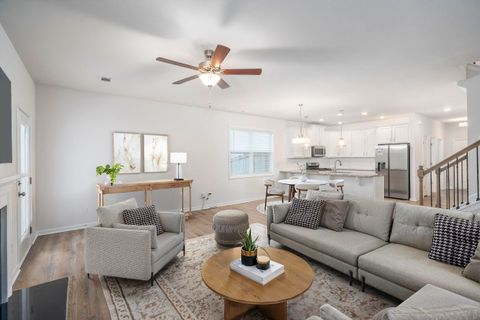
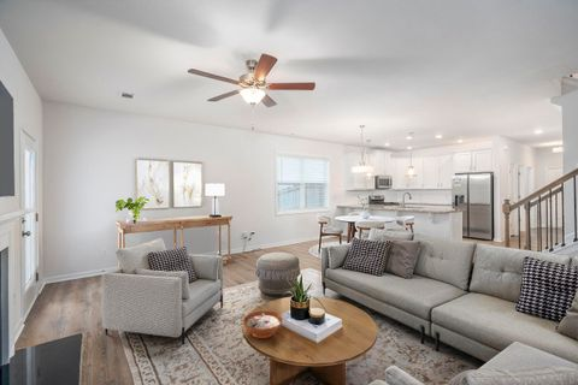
+ decorative bowl [242,309,284,339]
